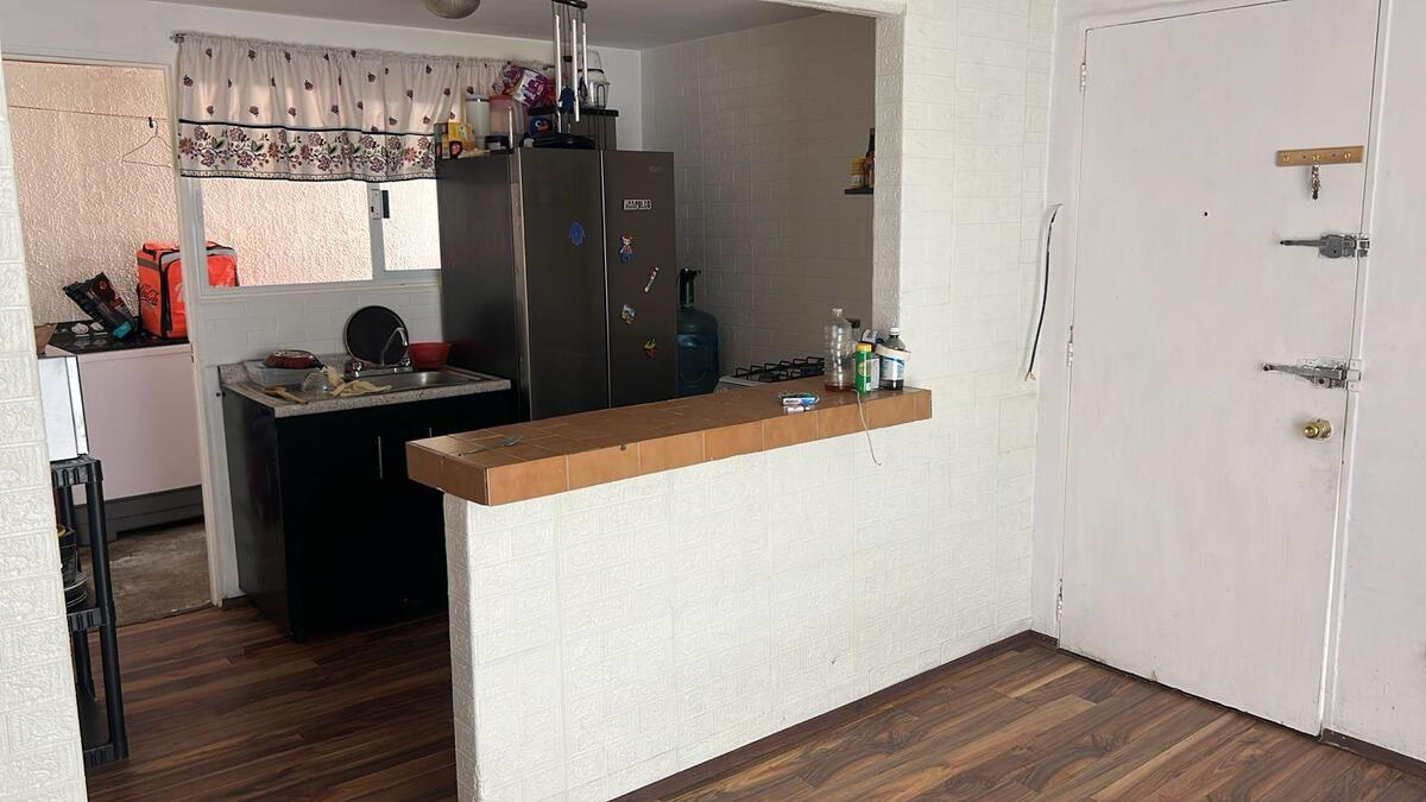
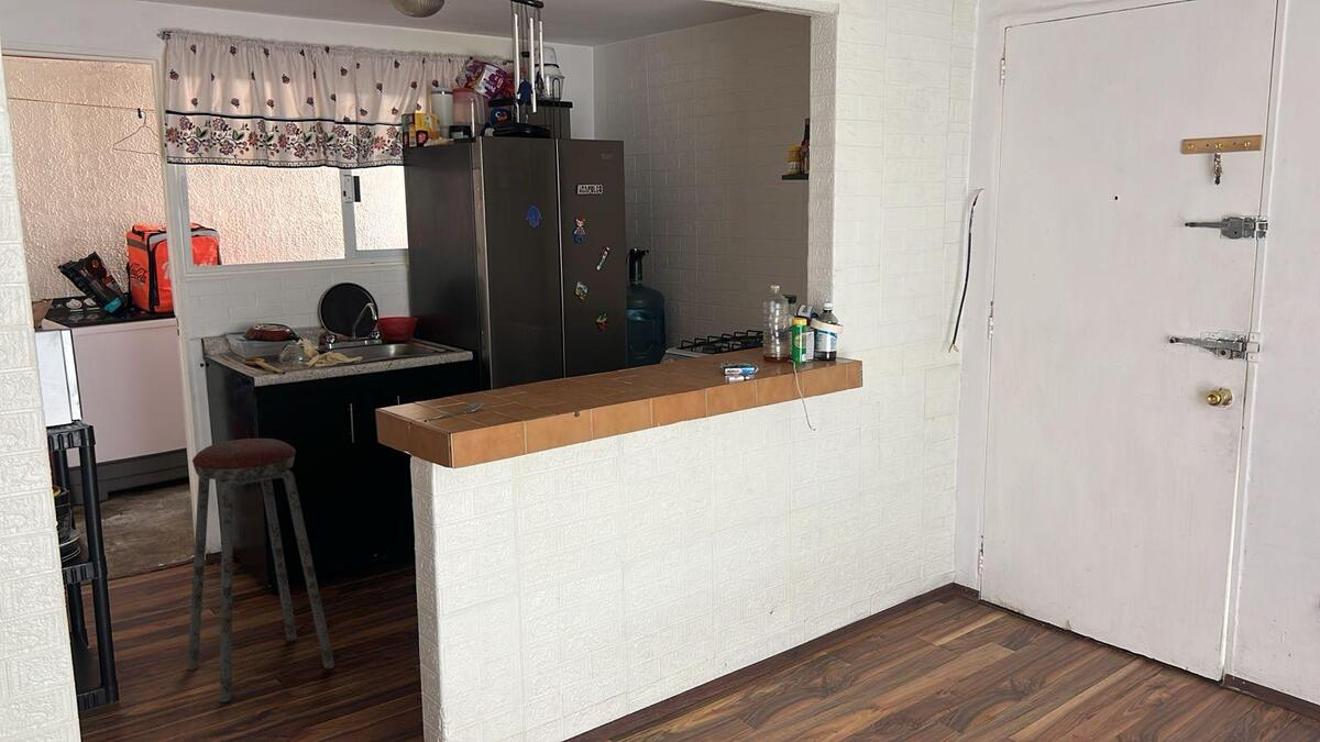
+ music stool [187,438,336,704]
